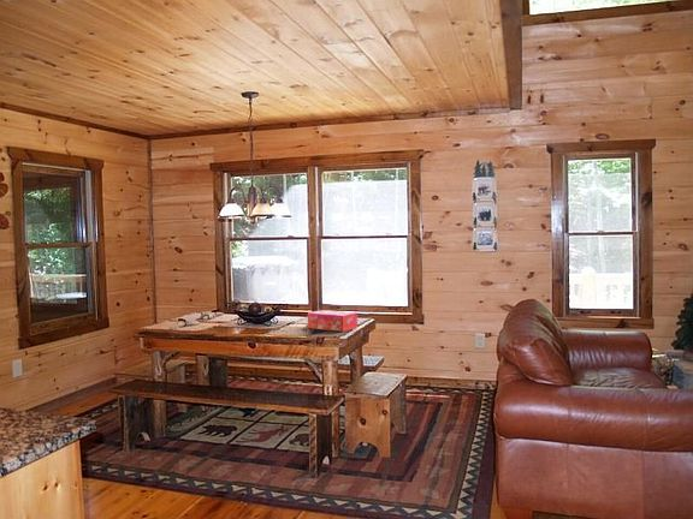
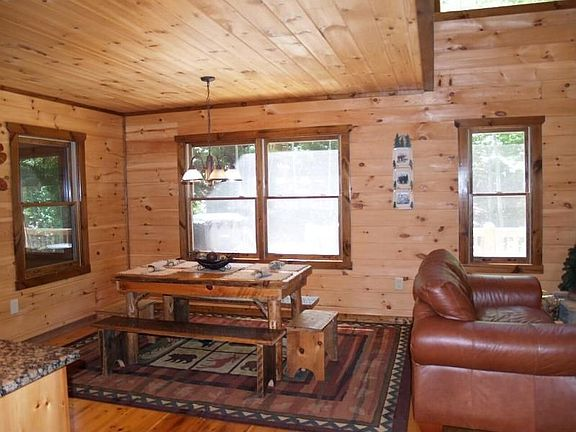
- tissue box [307,309,359,333]
